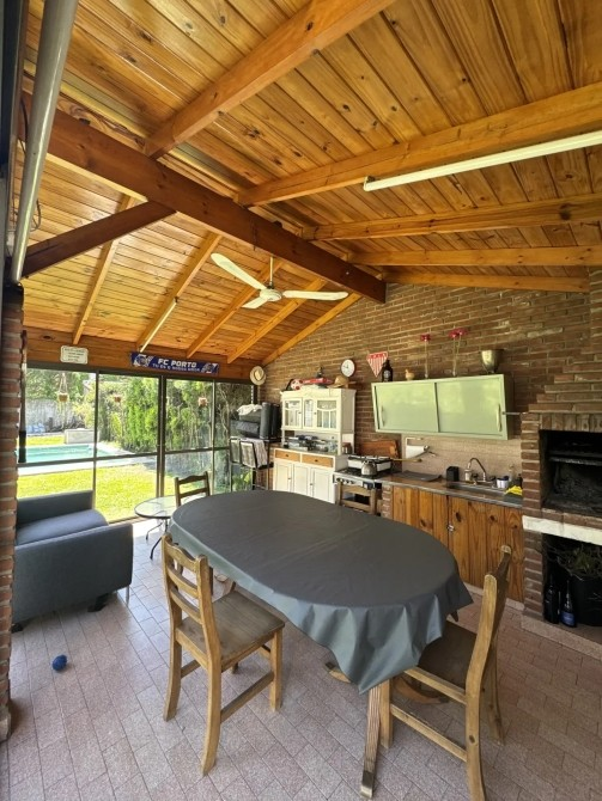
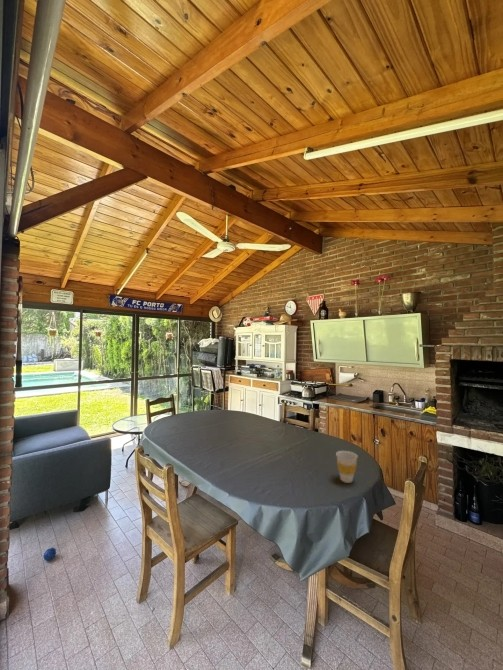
+ cup [335,450,359,484]
